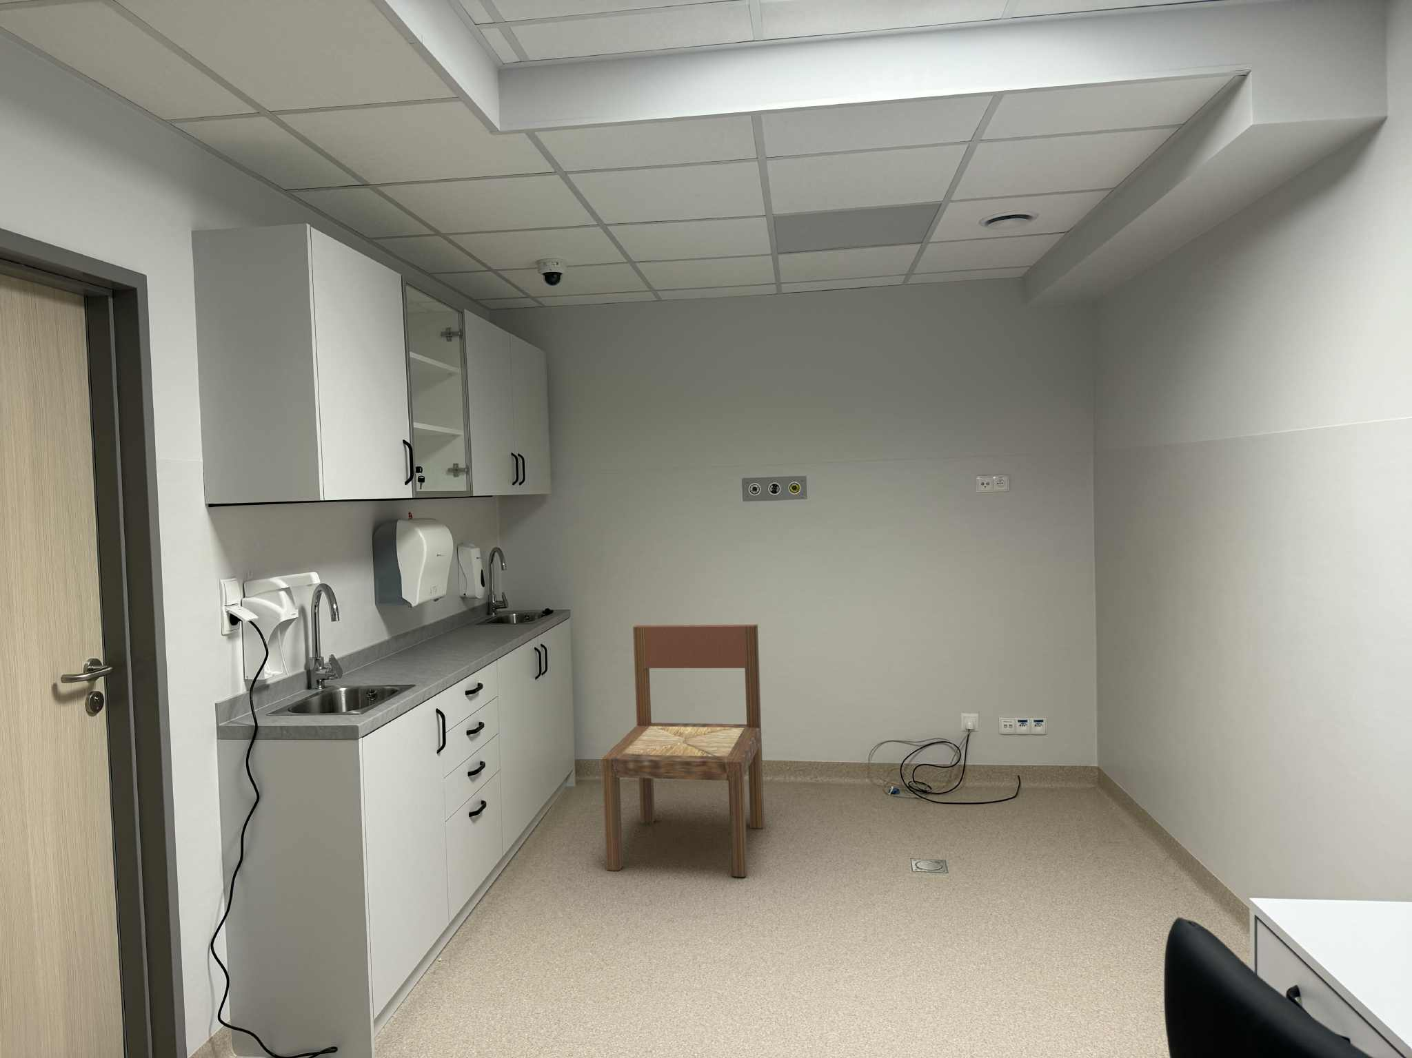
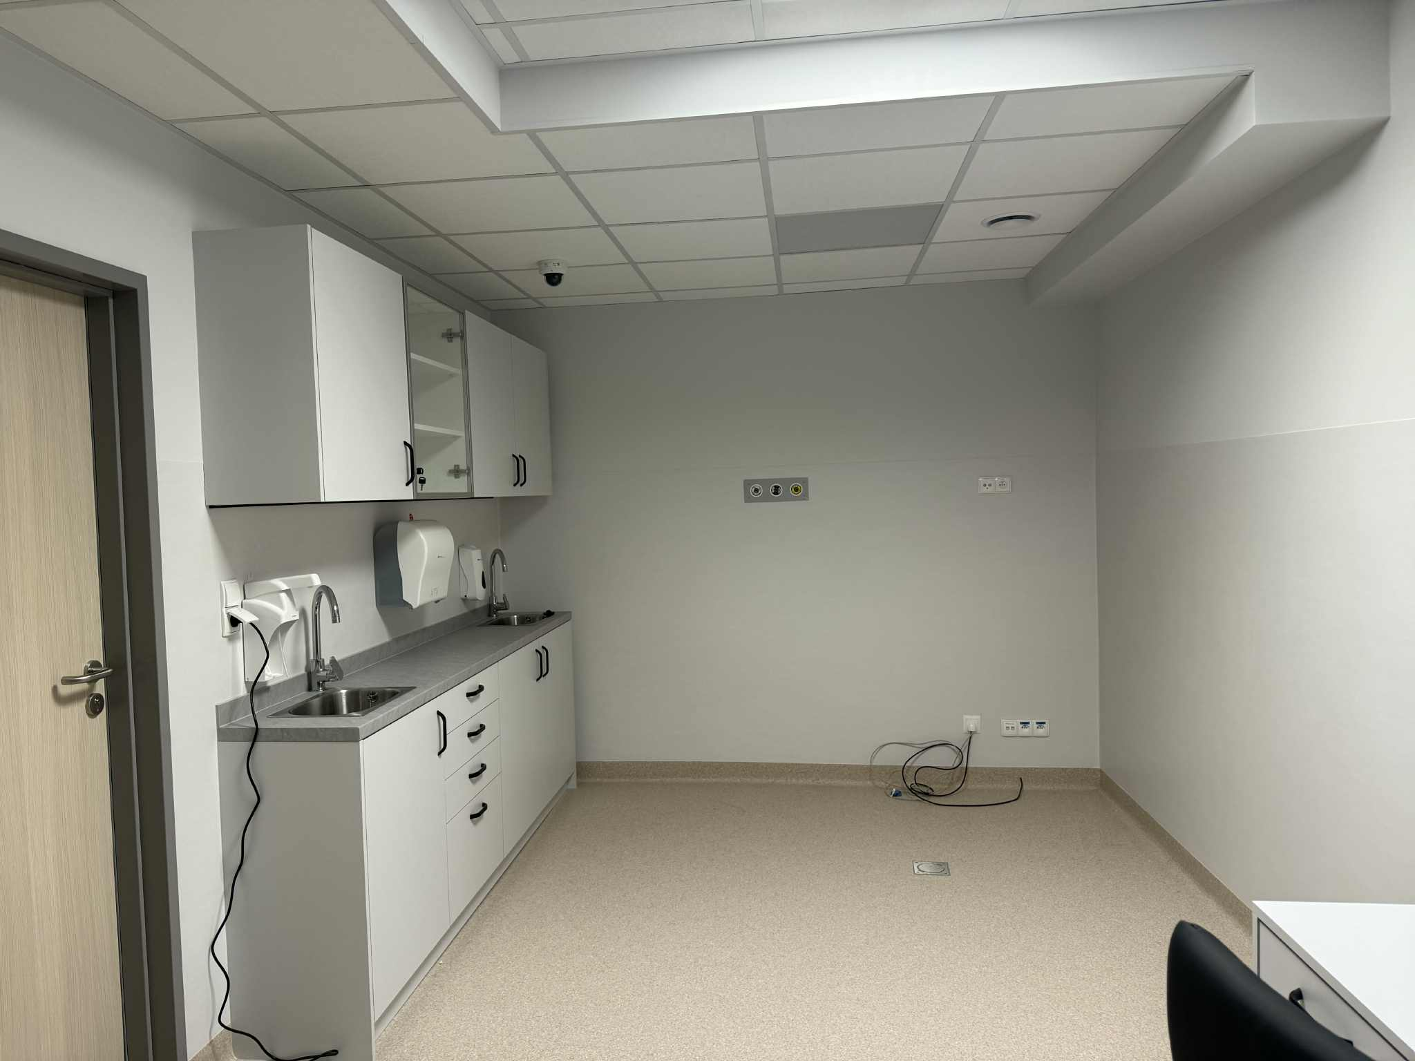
- dining chair [601,625,765,878]
